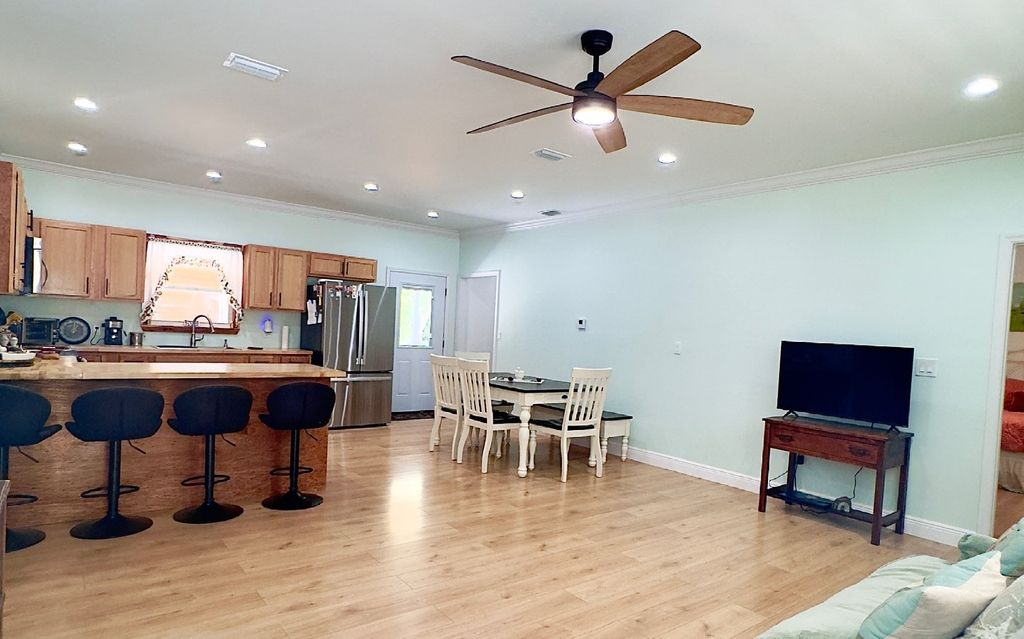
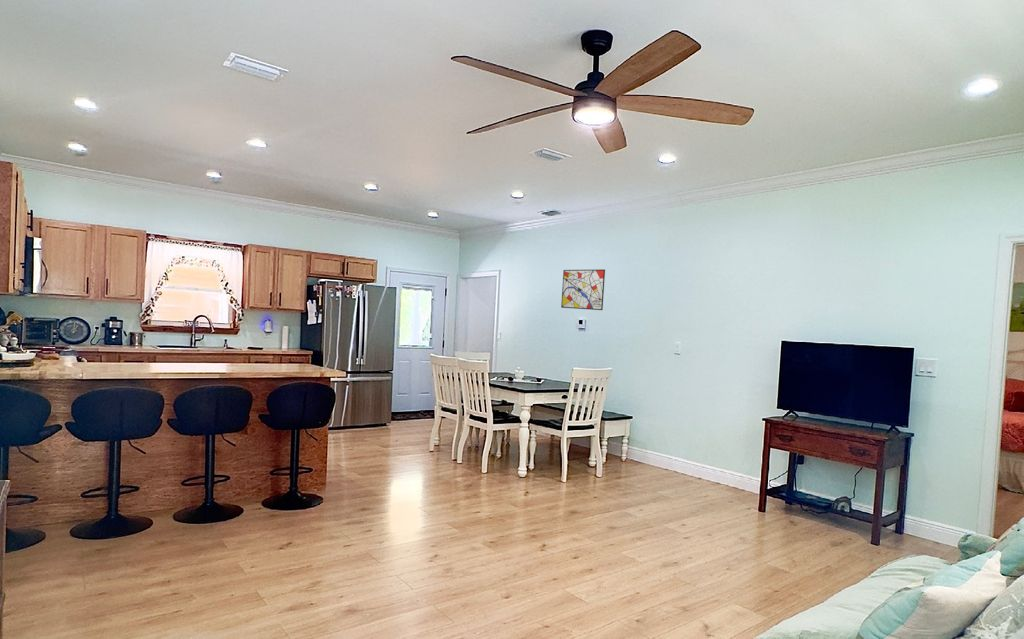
+ wall art [560,268,606,311]
